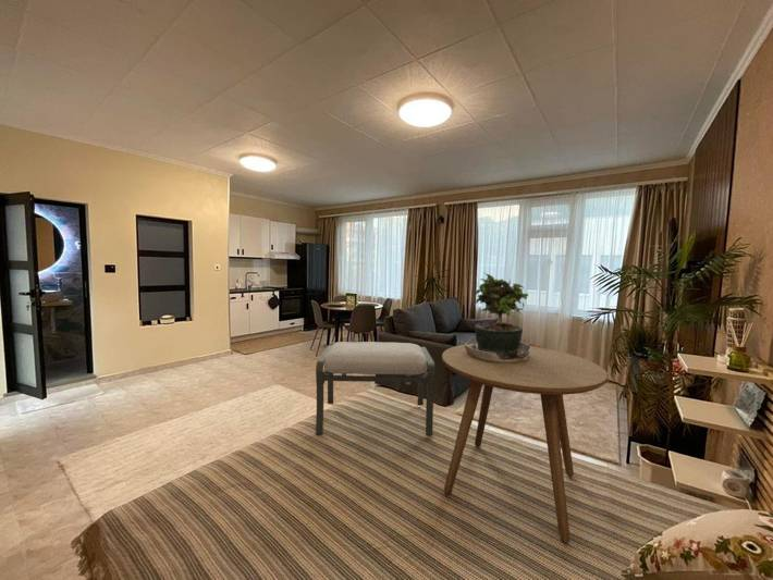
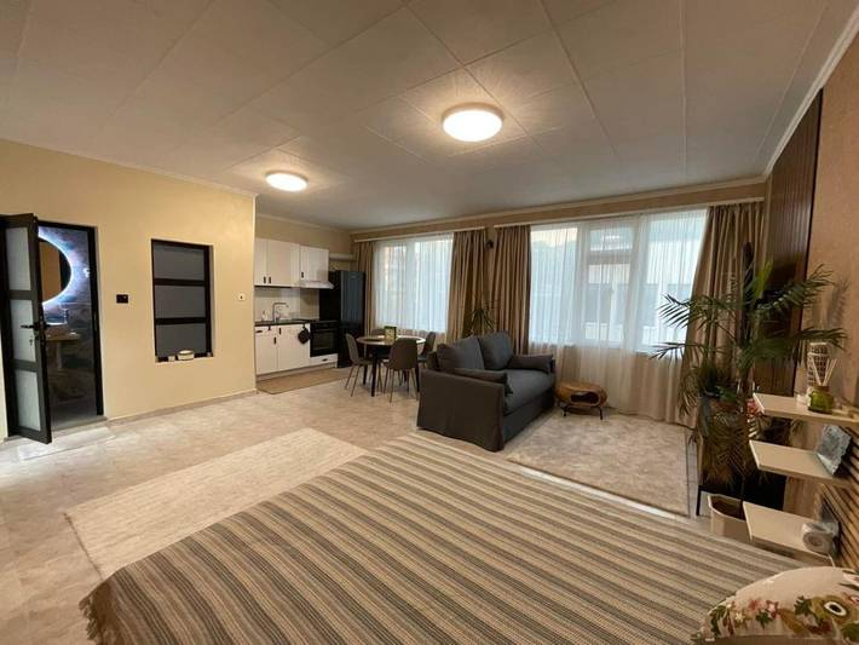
- side table [441,343,610,544]
- potted plant [464,271,531,362]
- ottoman [315,341,437,437]
